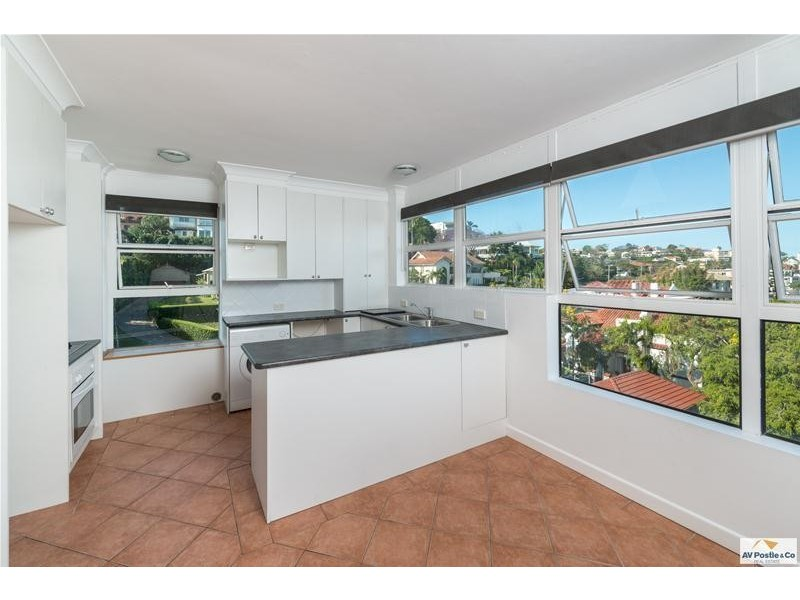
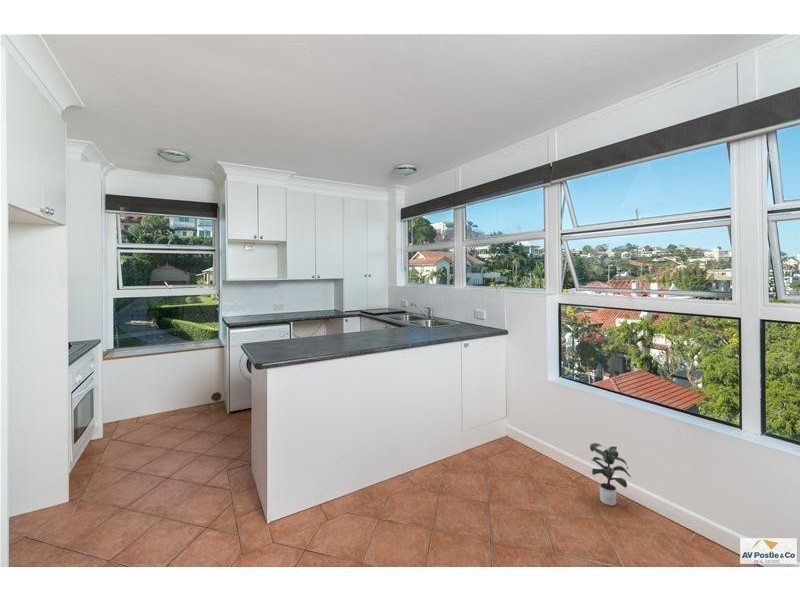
+ potted plant [589,442,632,506]
